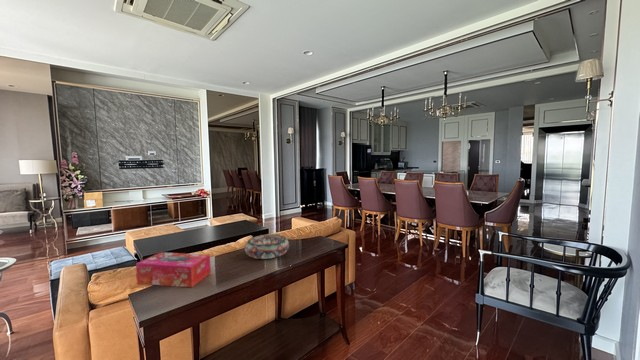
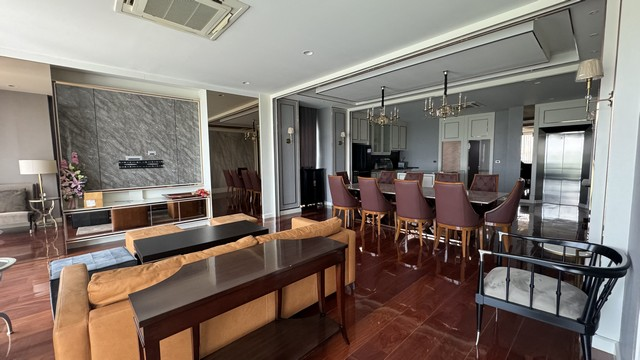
- tissue box [135,251,212,288]
- decorative bowl [244,233,290,260]
